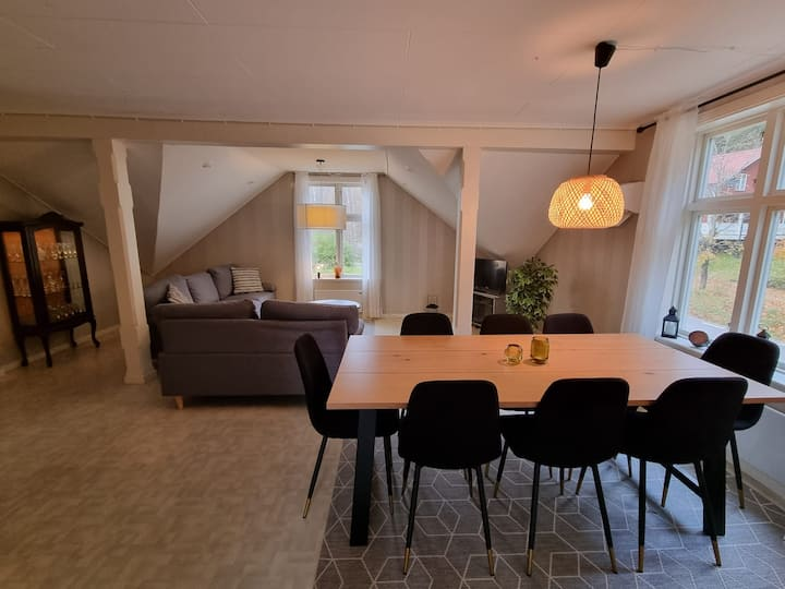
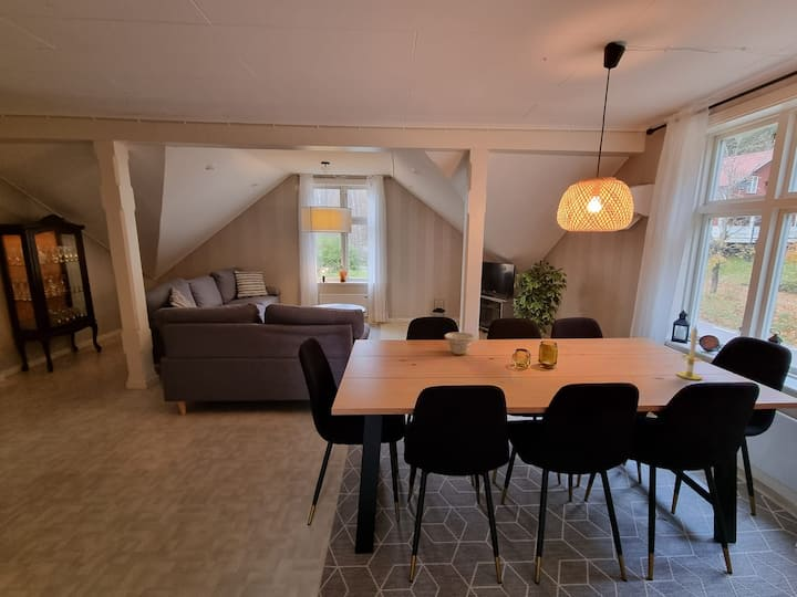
+ bowl [444,332,475,355]
+ candle [676,325,703,381]
